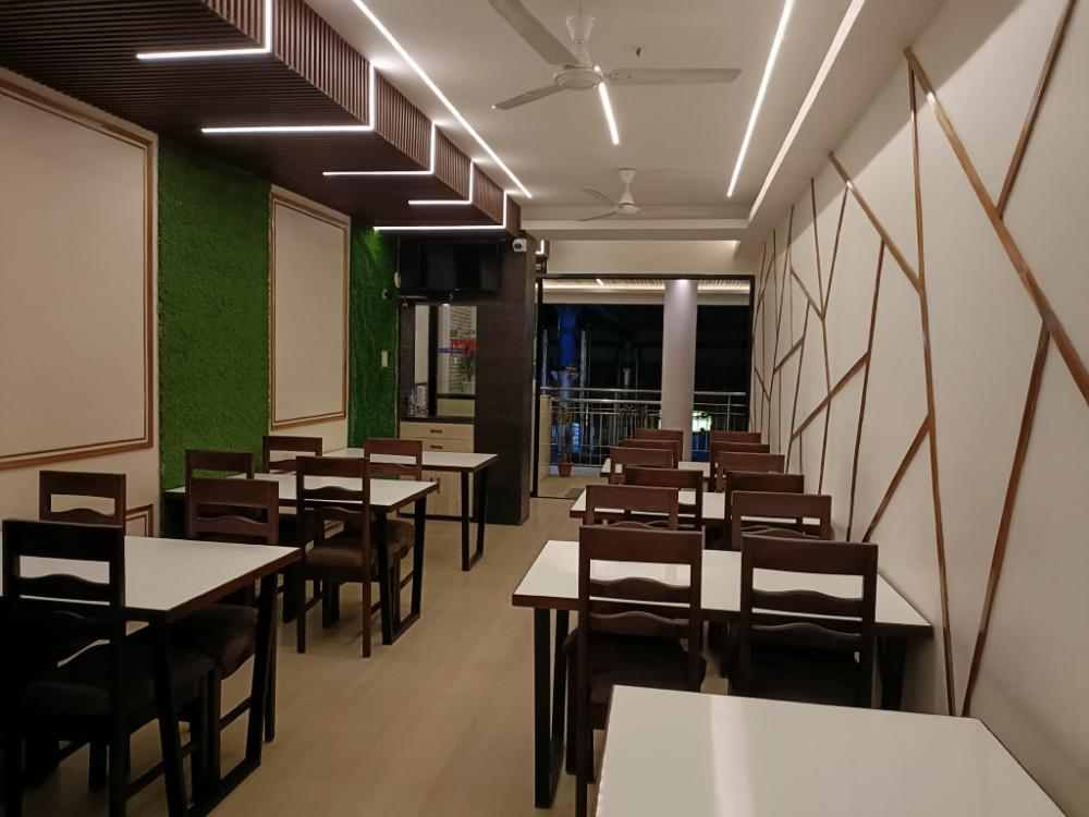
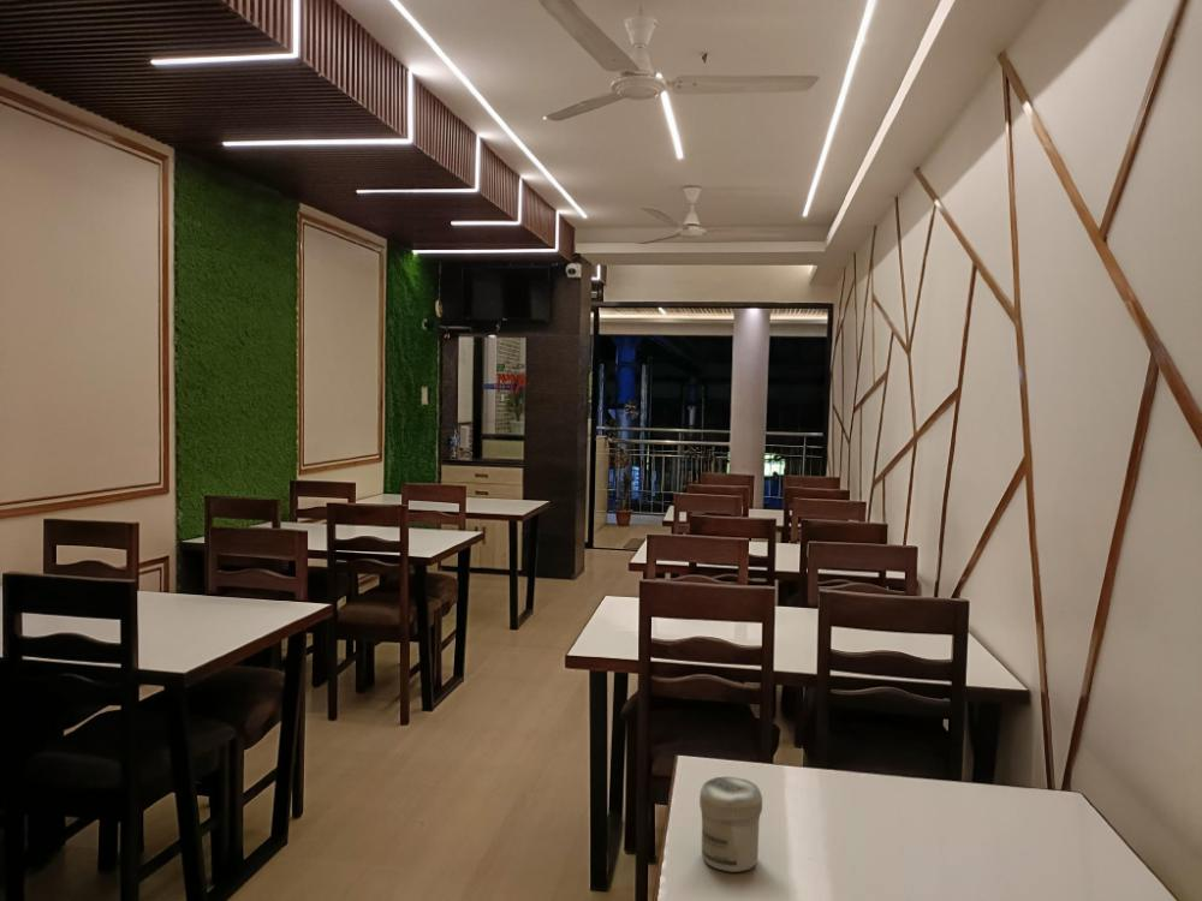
+ jar [698,776,763,873]
